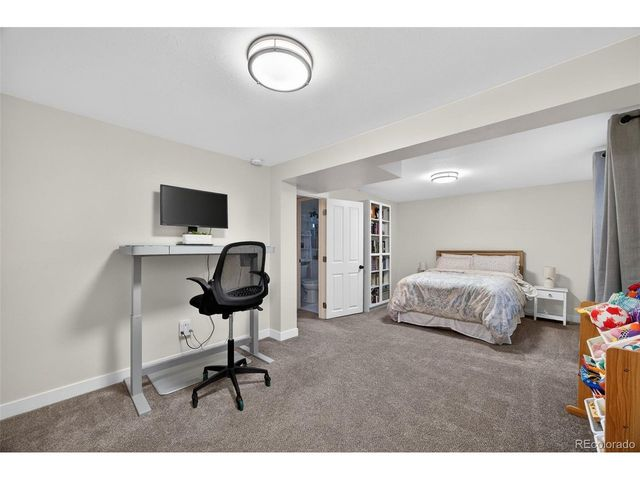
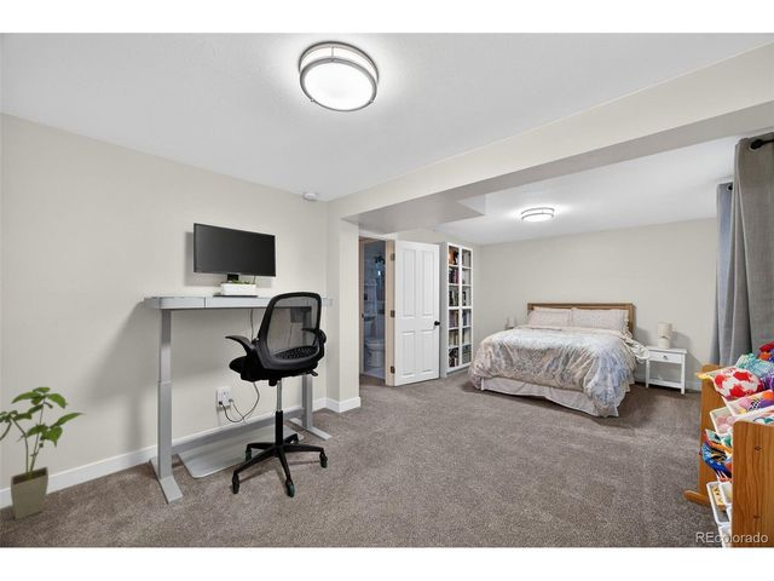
+ house plant [0,386,87,520]
